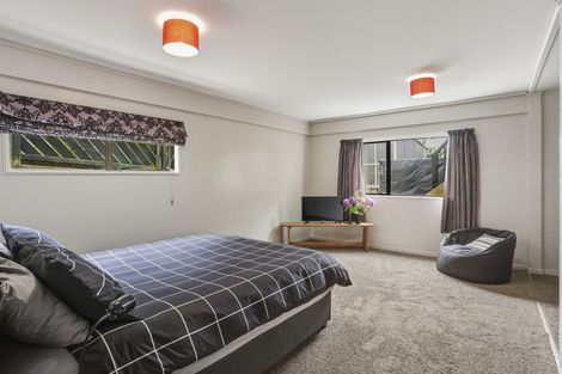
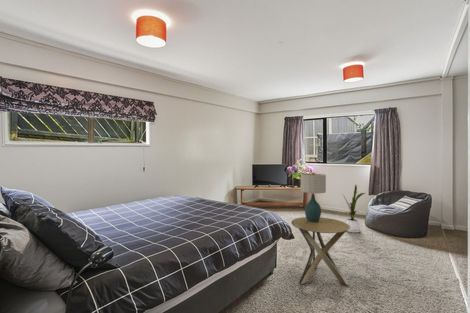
+ side table [291,216,350,286]
+ table lamp [300,172,327,222]
+ house plant [341,184,366,234]
